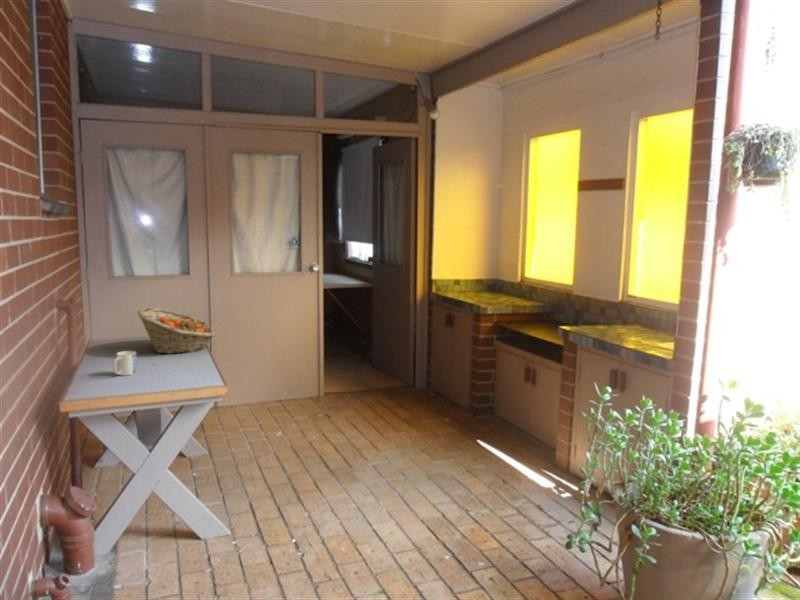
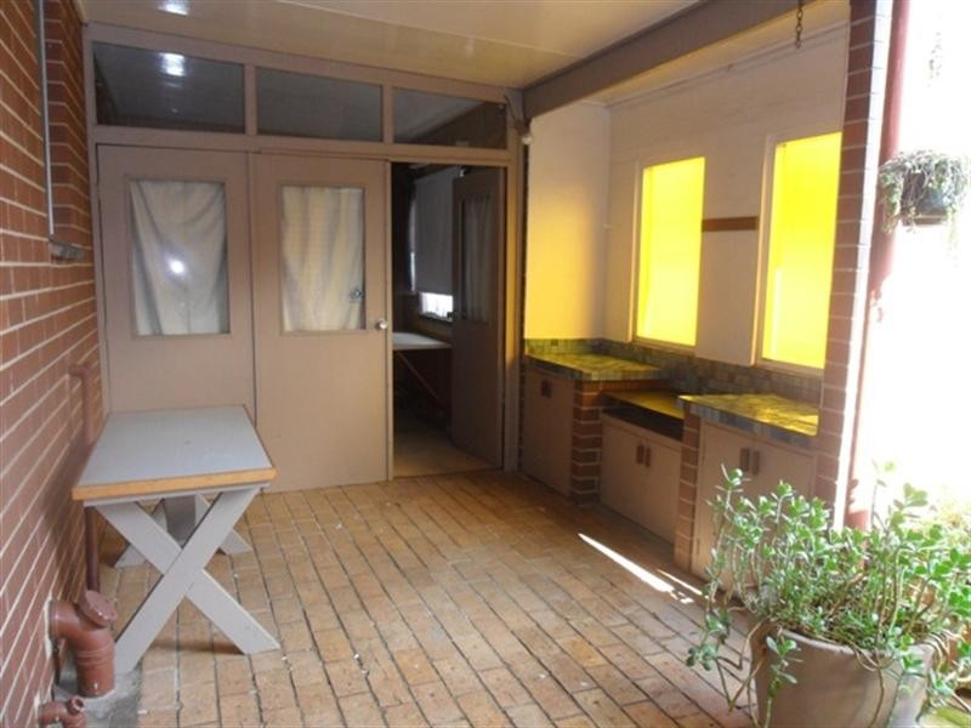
- mug [112,350,138,377]
- fruit basket [136,307,216,355]
